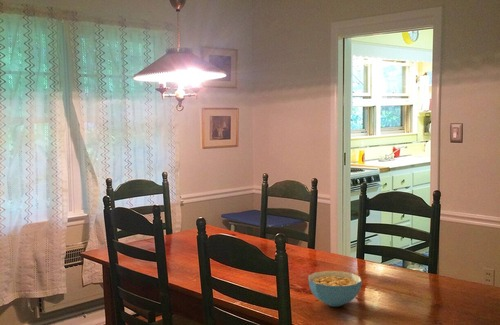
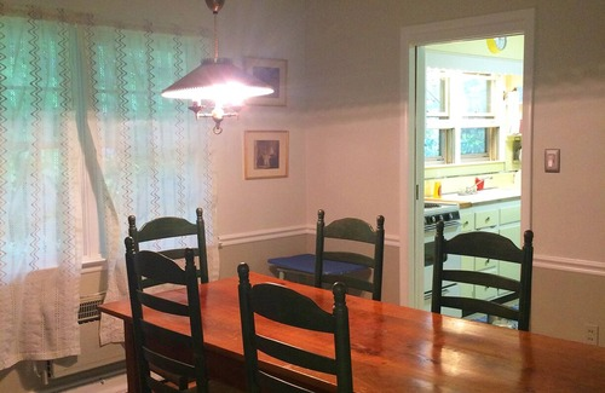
- cereal bowl [307,270,363,308]
